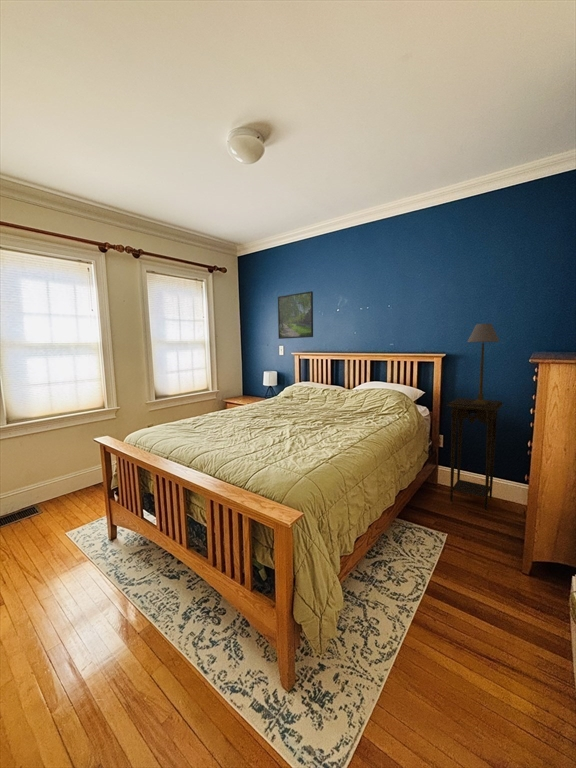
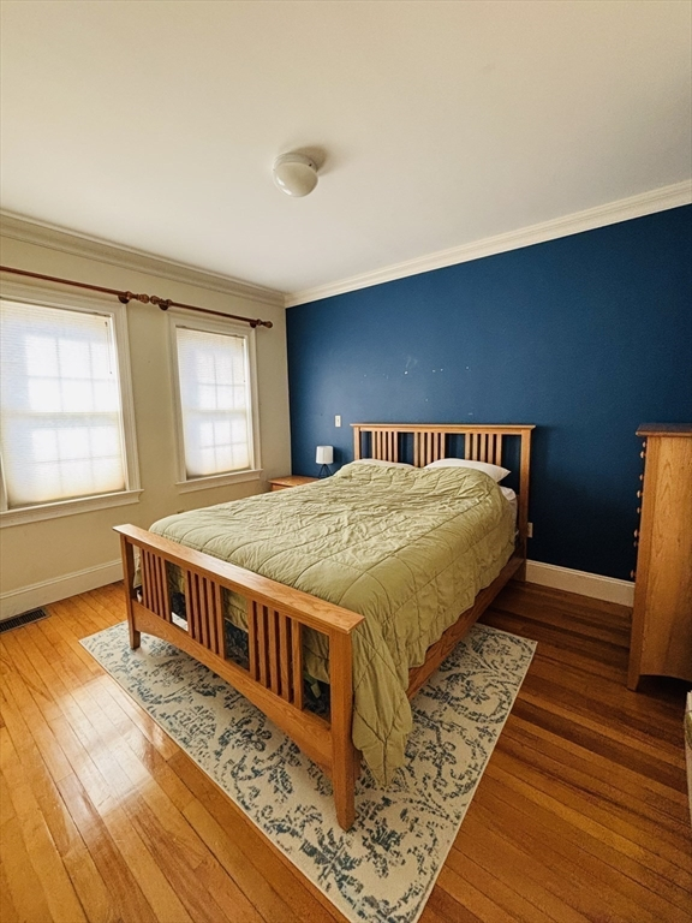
- pedestal table [445,397,504,511]
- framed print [277,290,314,340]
- table lamp [467,323,500,405]
